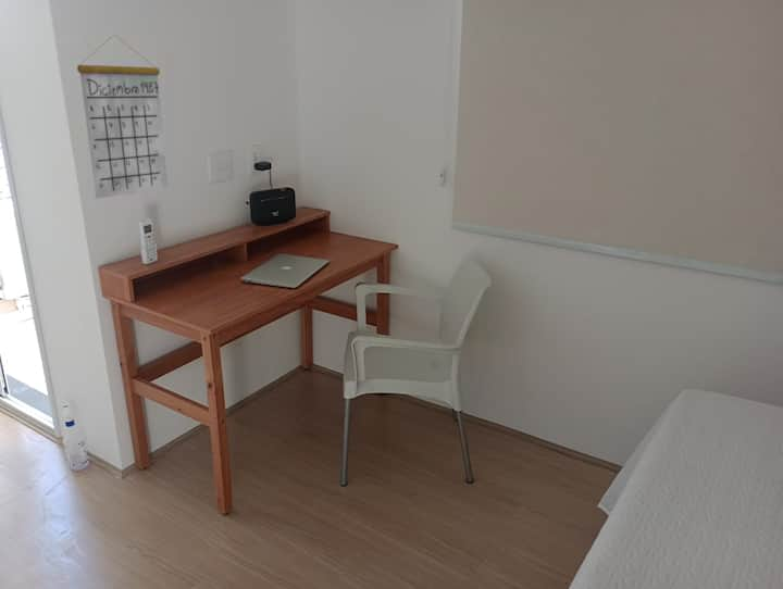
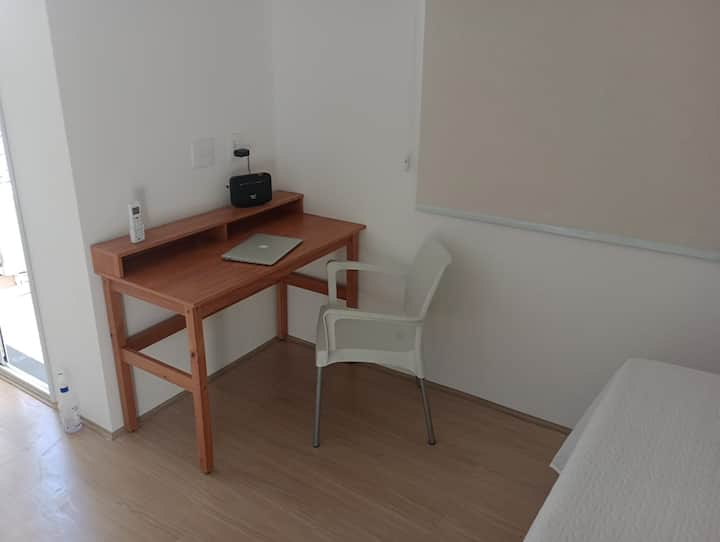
- calendar [76,35,169,200]
